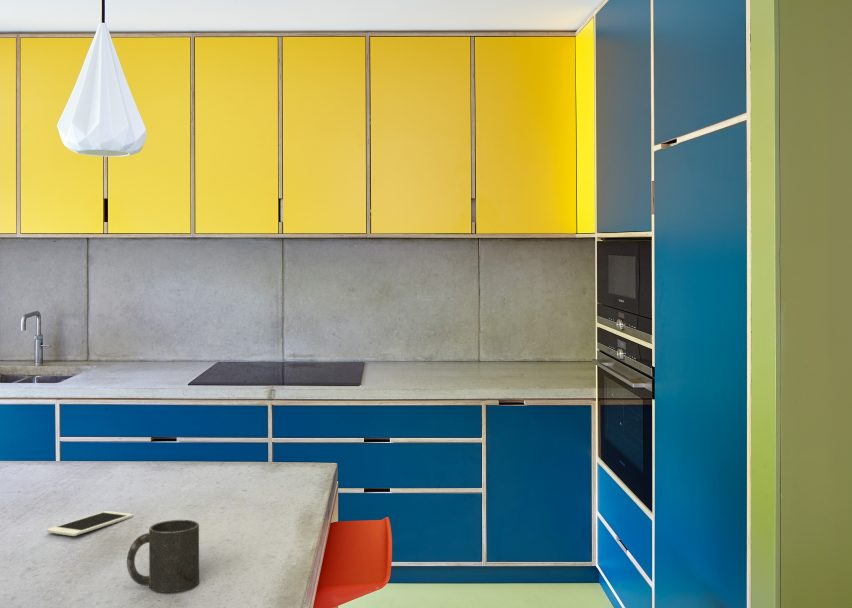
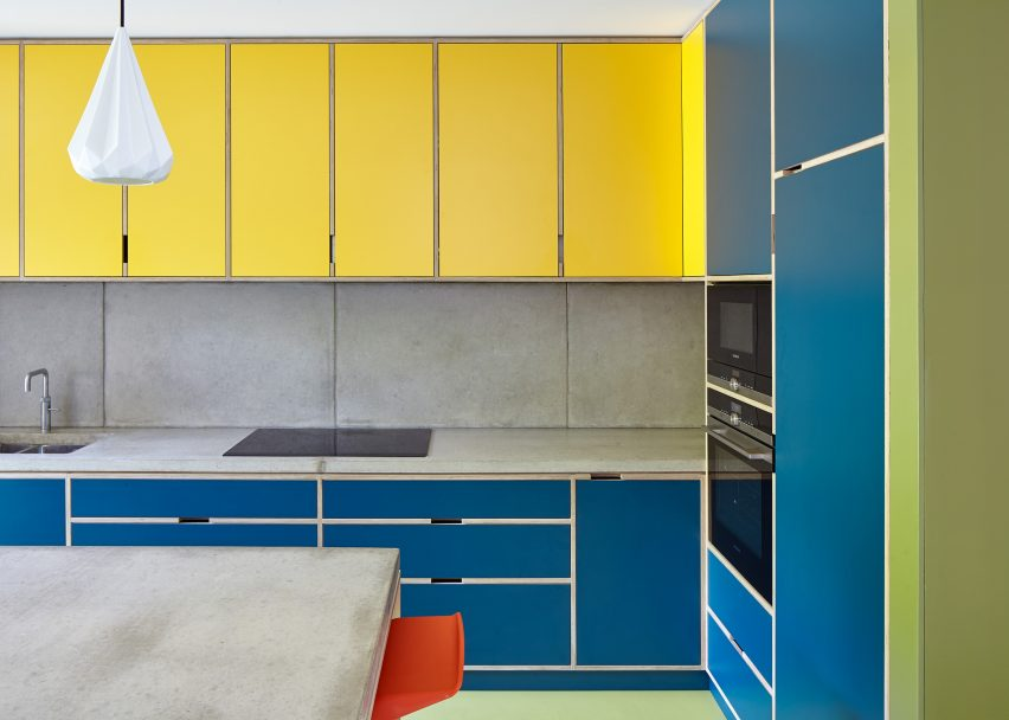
- mug [126,519,200,593]
- cell phone [46,510,134,537]
